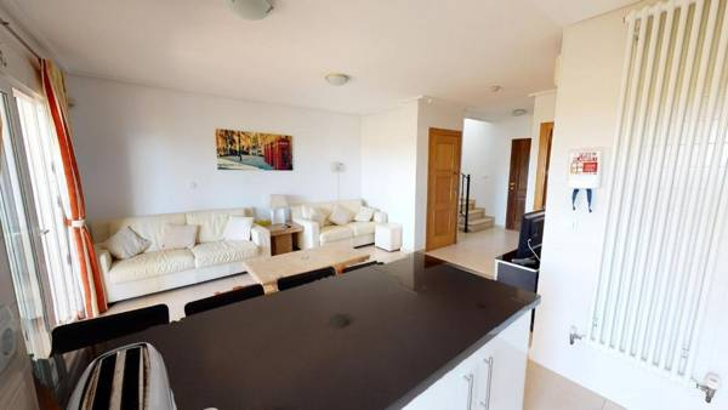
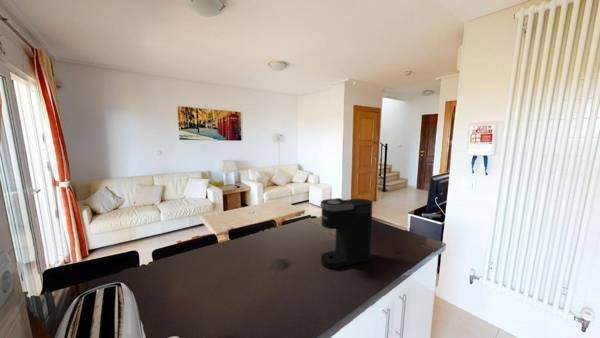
+ coffee maker [319,197,373,269]
